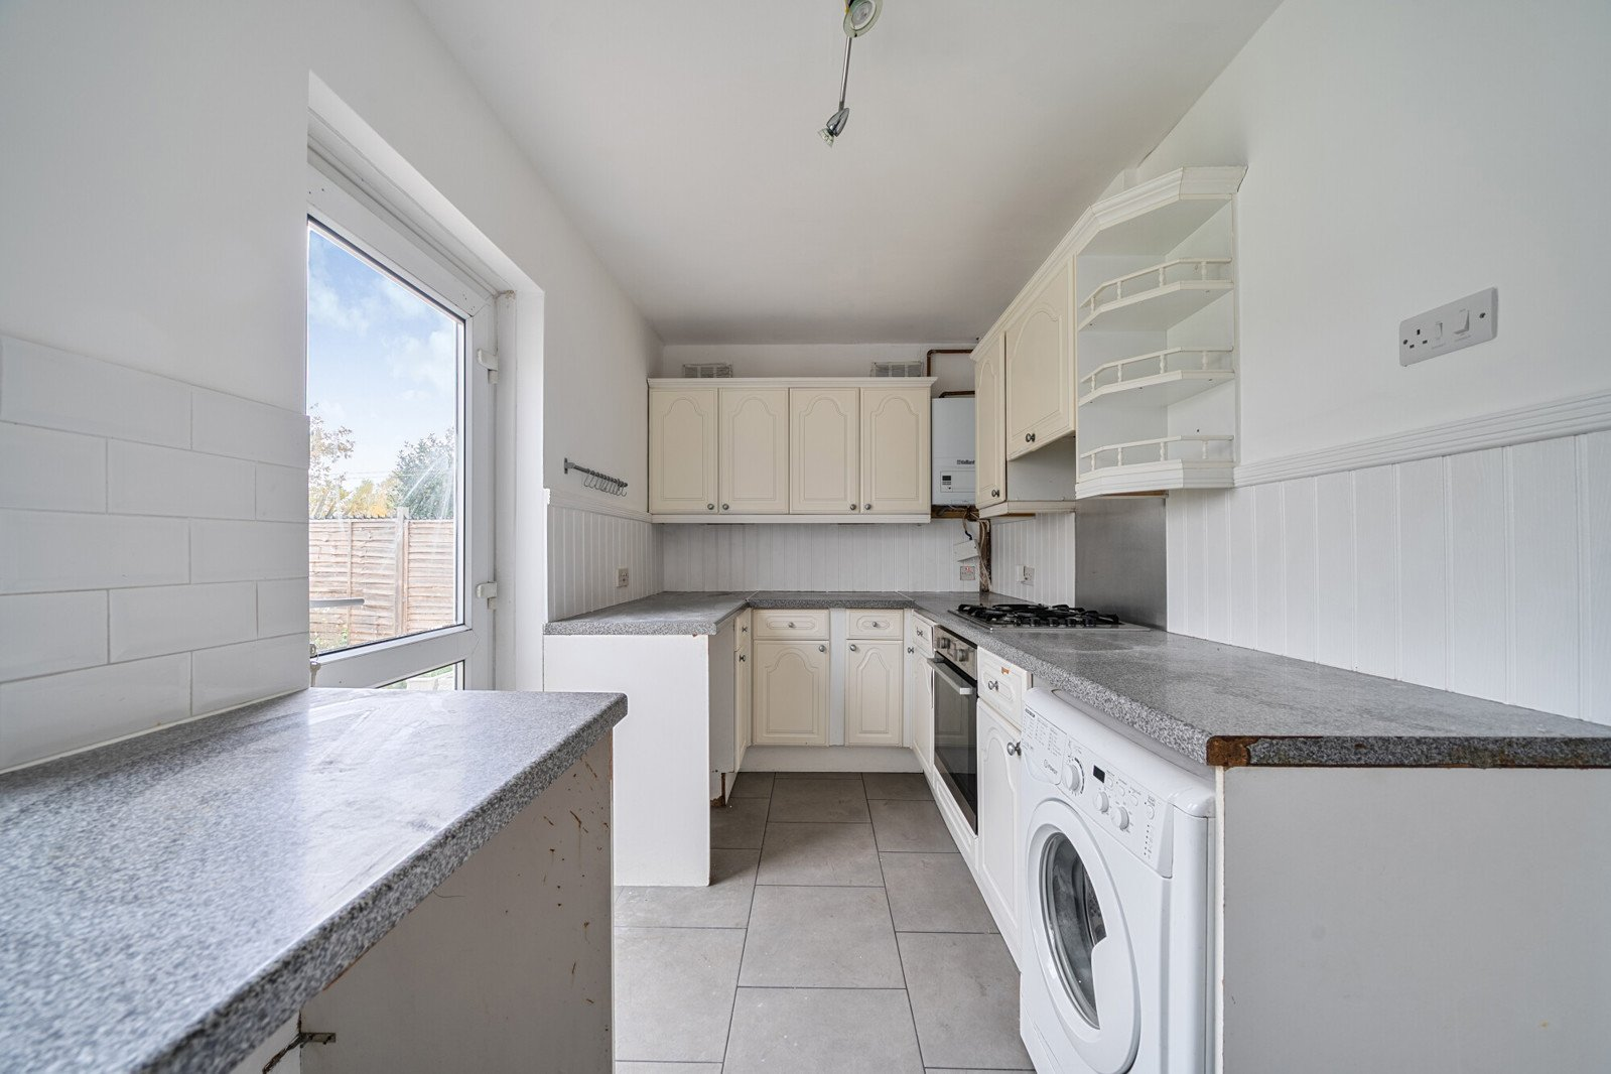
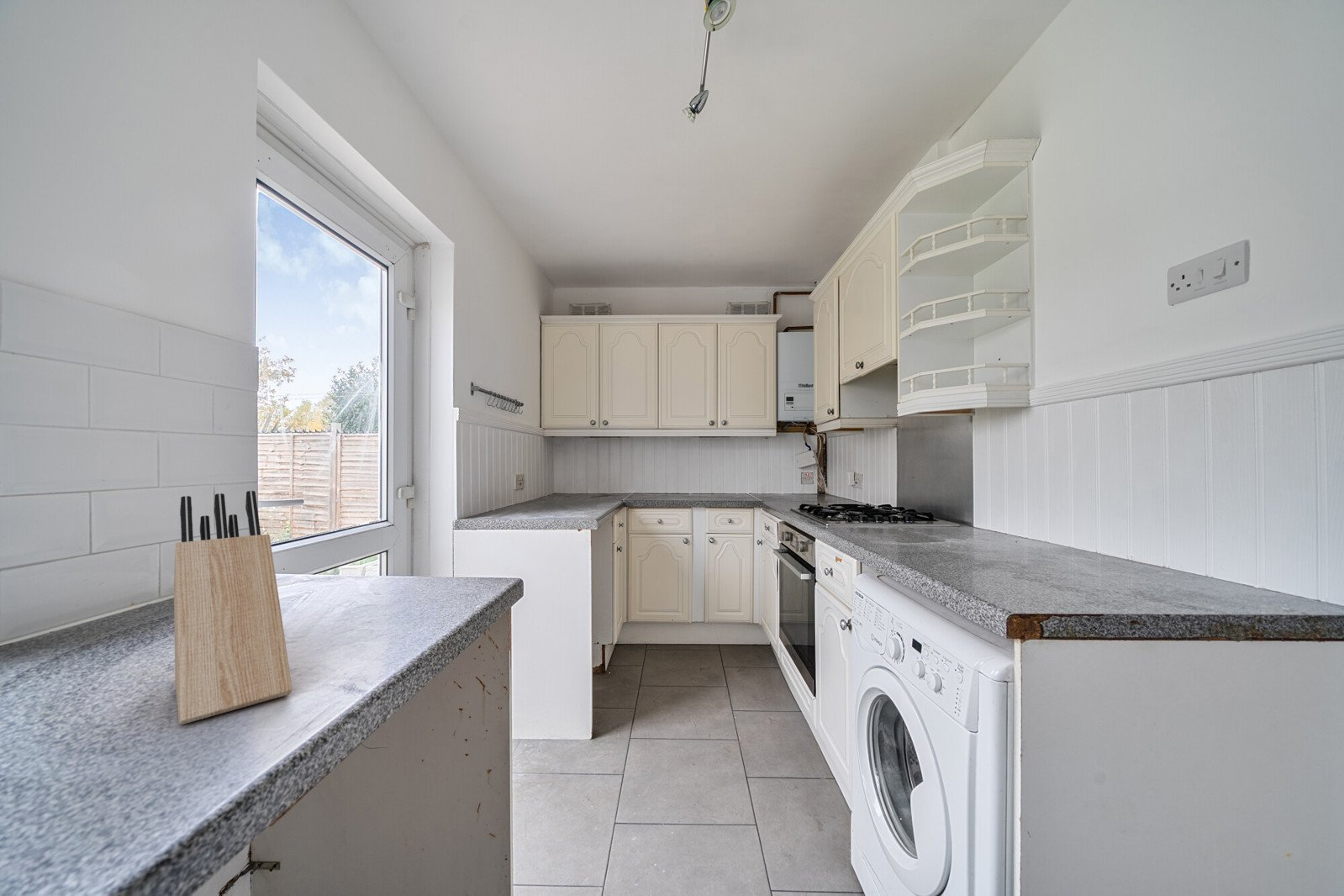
+ knife block [173,490,293,725]
